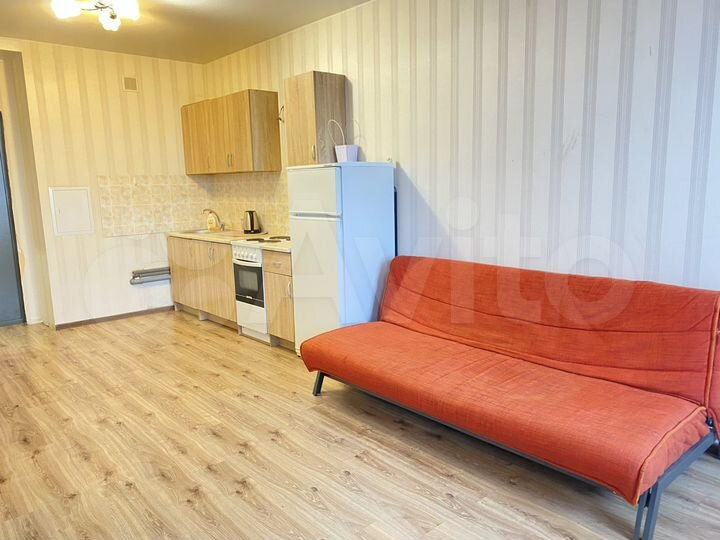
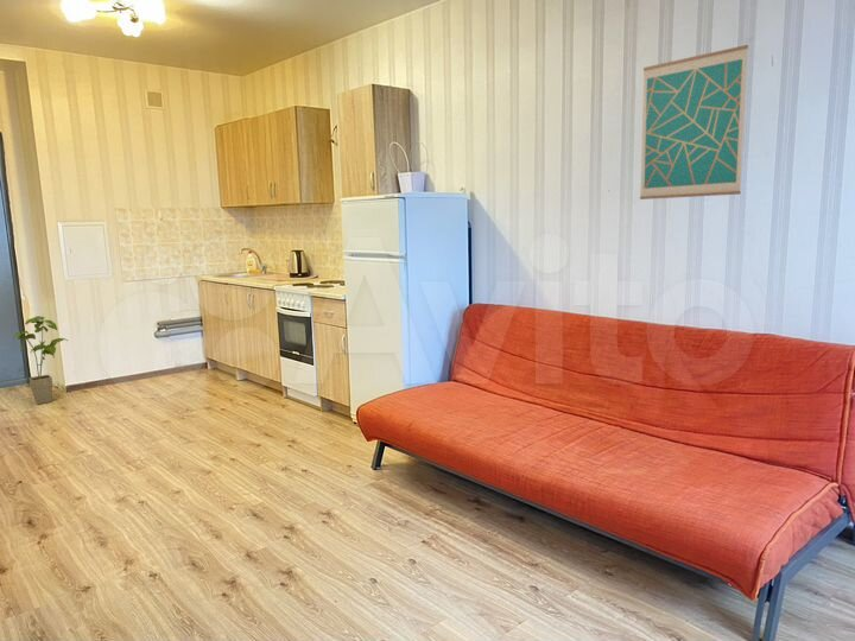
+ house plant [12,315,69,405]
+ wall art [639,44,749,201]
